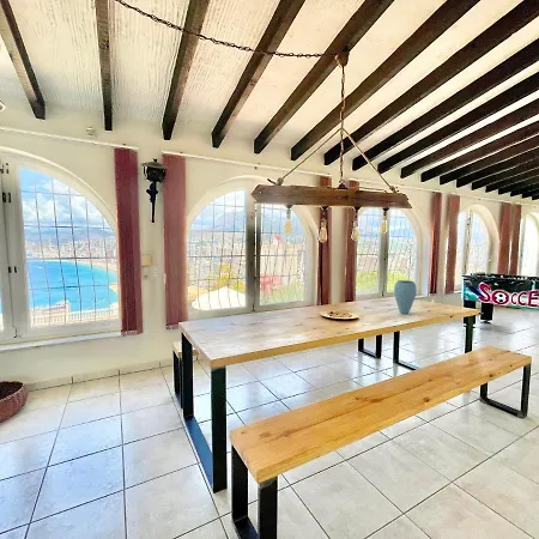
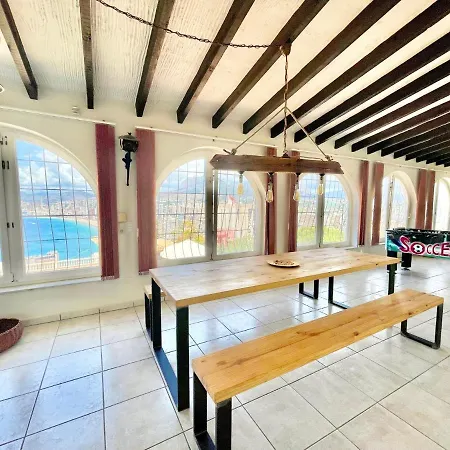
- vase [393,279,418,315]
